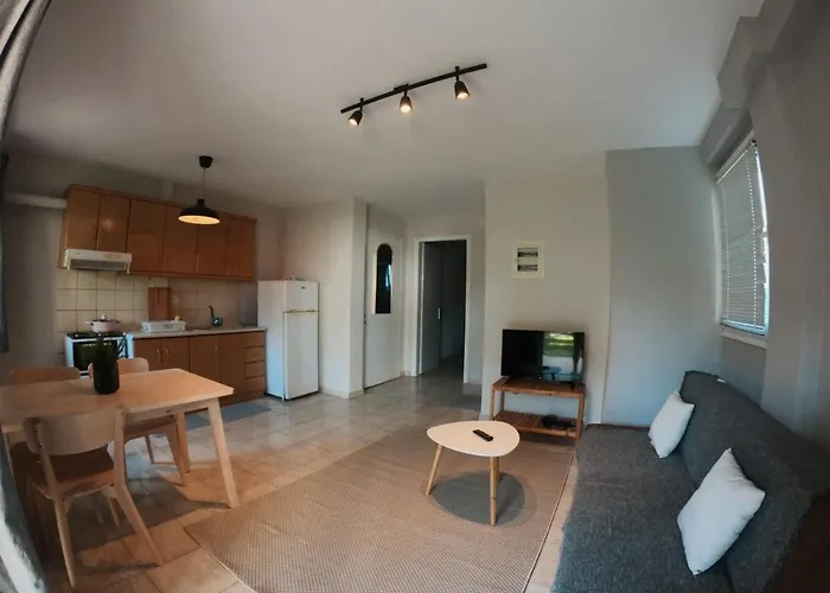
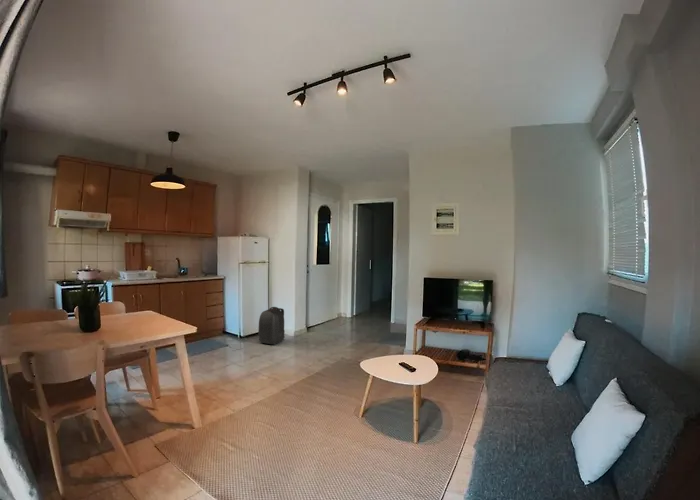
+ backpack [257,306,286,345]
